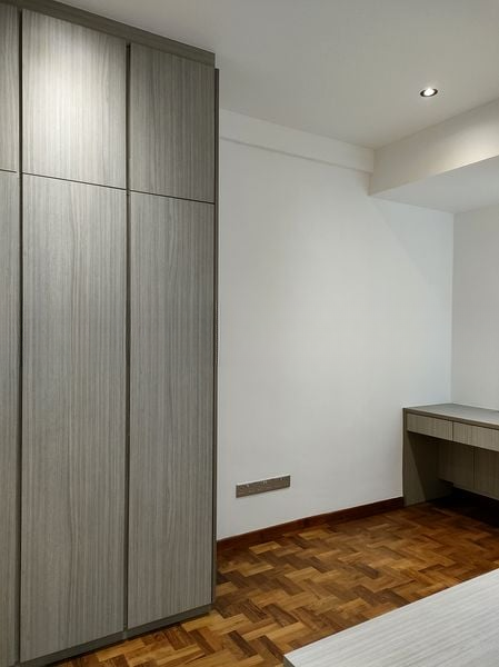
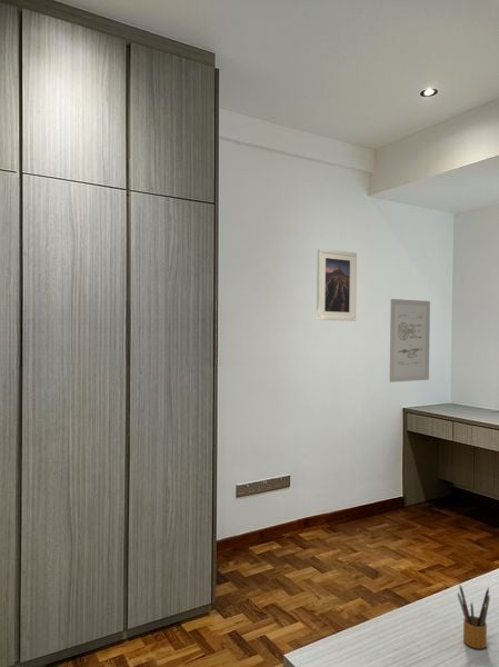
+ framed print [316,248,358,322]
+ pencil box [457,585,491,650]
+ wall art [389,298,431,384]
